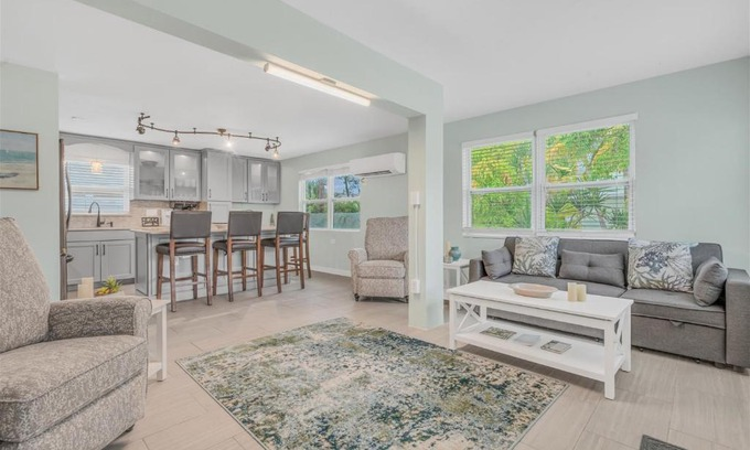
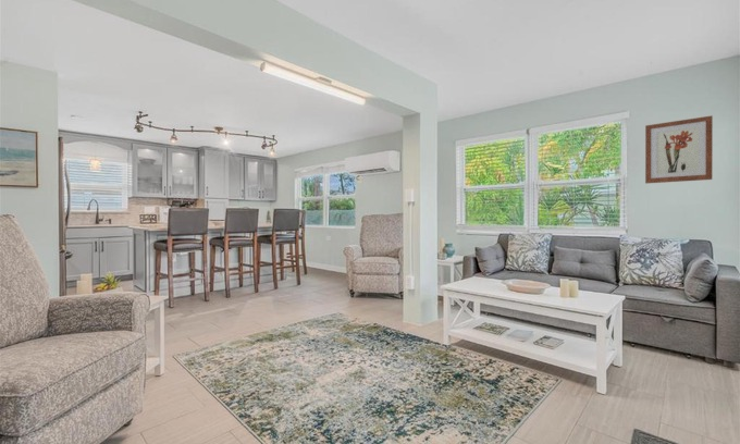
+ wall art [644,114,714,185]
